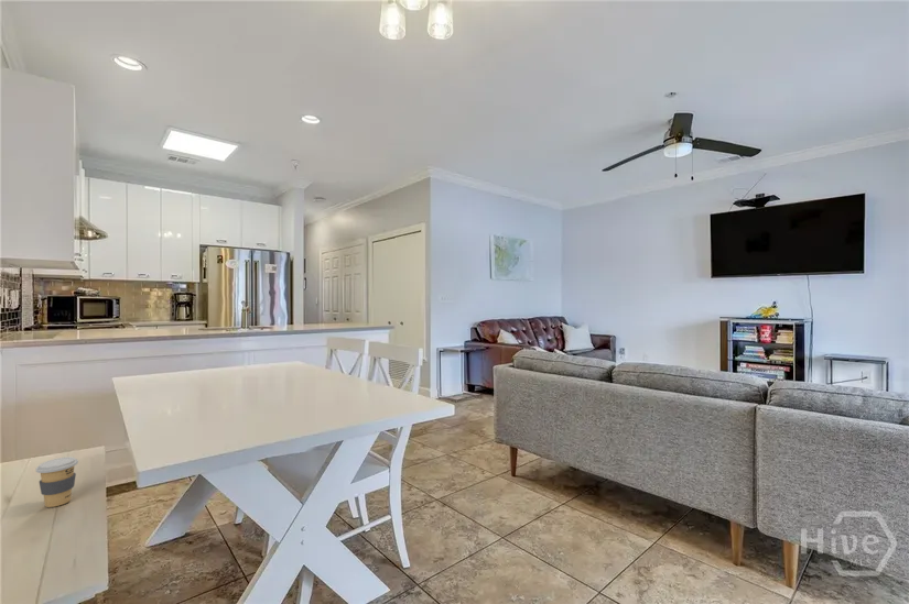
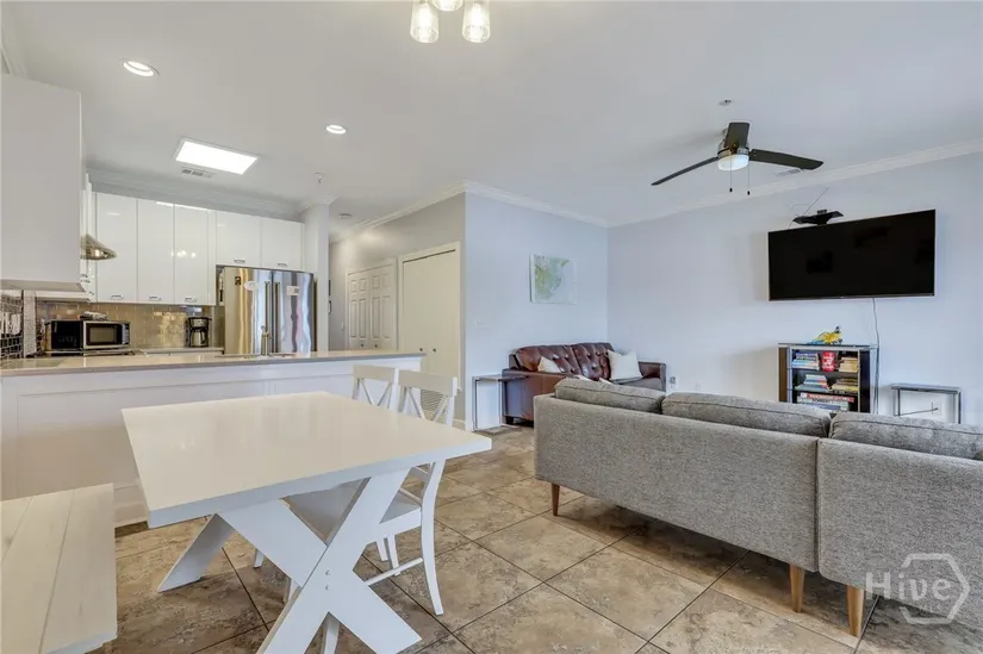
- coffee cup [35,455,79,508]
